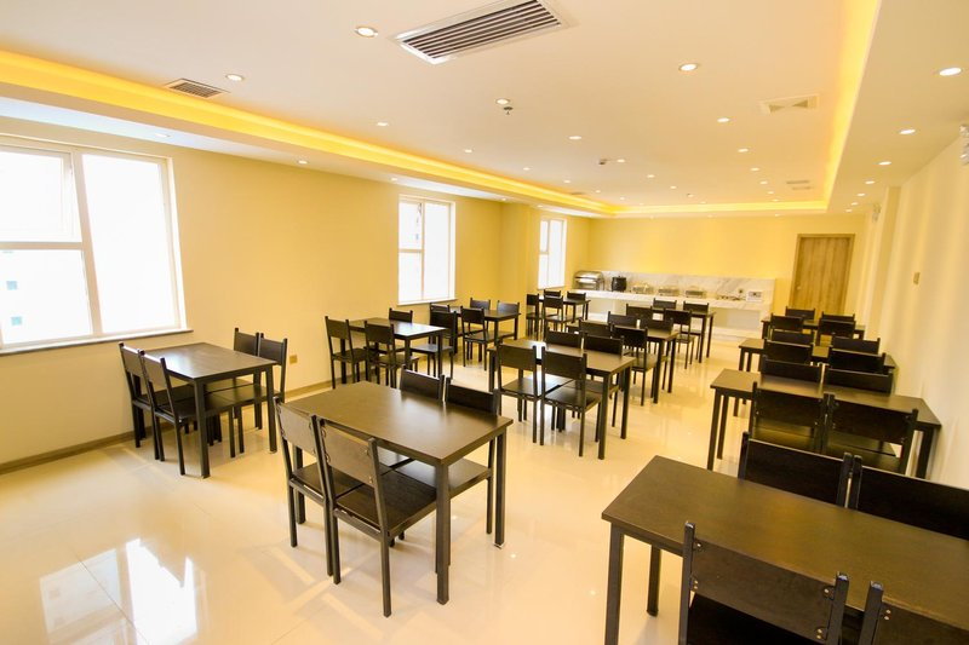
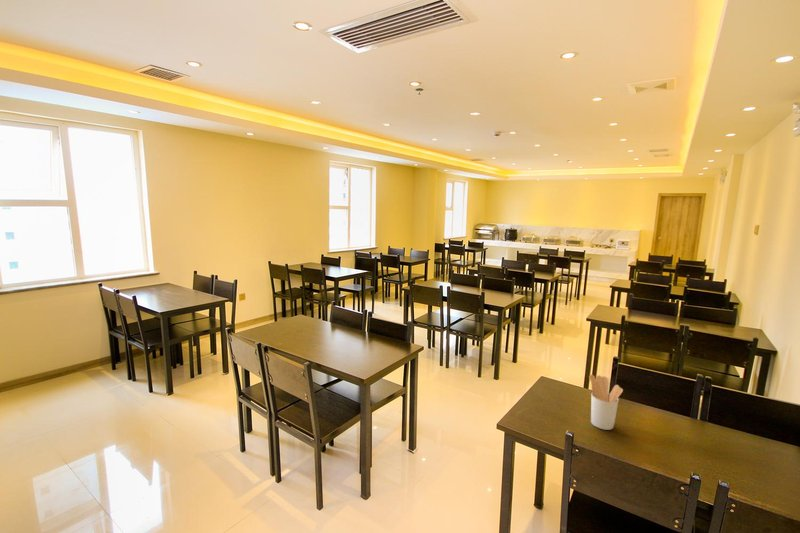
+ utensil holder [588,374,624,431]
